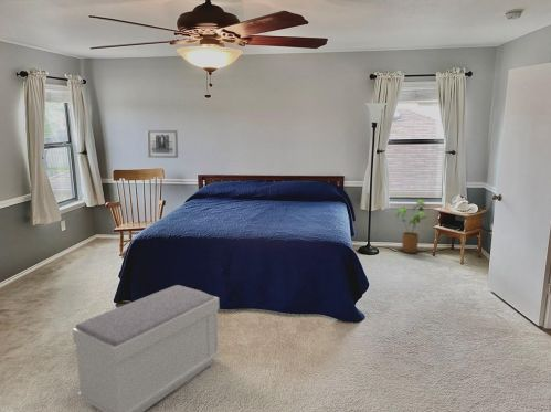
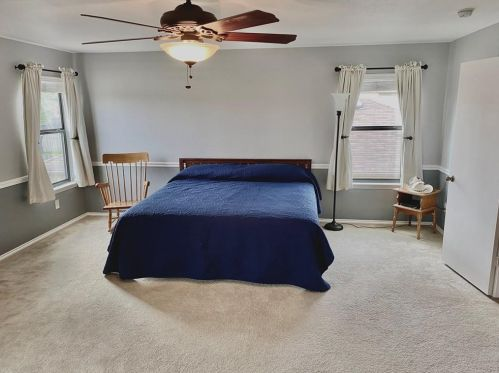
- house plant [395,199,430,254]
- bench [72,284,221,412]
- wall art [146,129,179,159]
